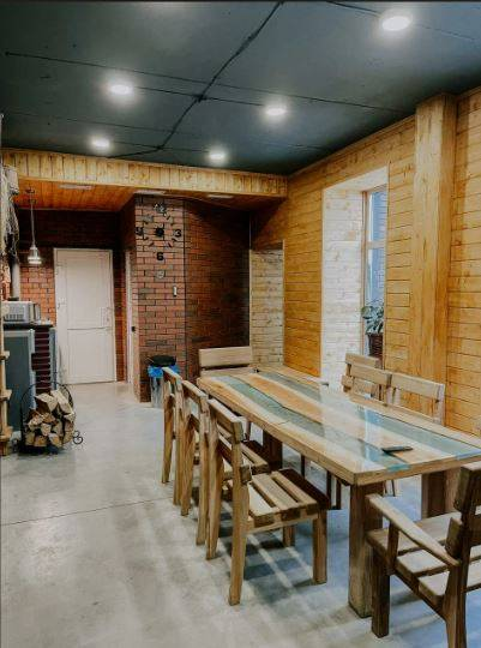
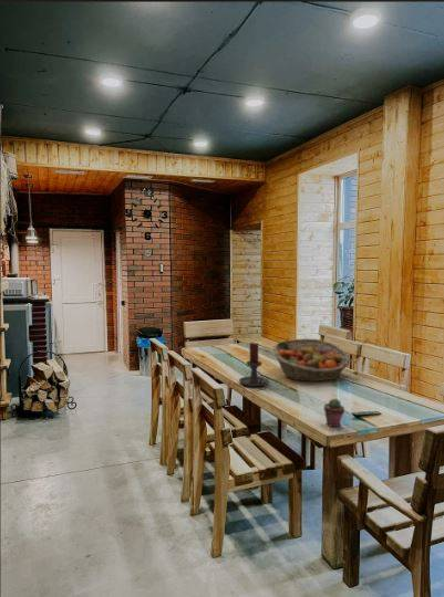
+ fruit basket [271,337,351,383]
+ candle holder [238,342,270,388]
+ potted succulent [322,397,345,428]
